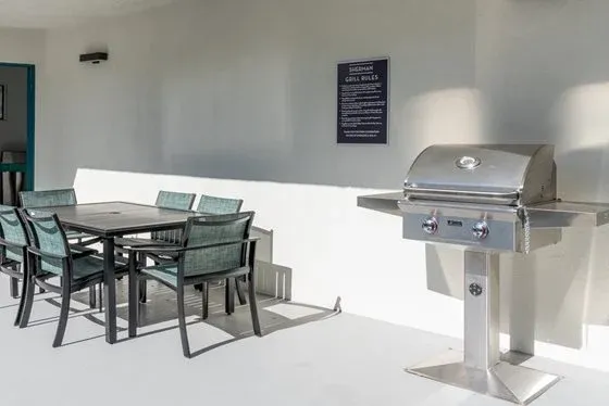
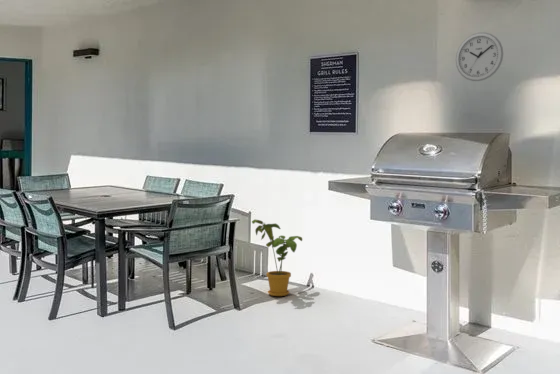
+ wall clock [455,31,504,82]
+ house plant [251,219,303,297]
